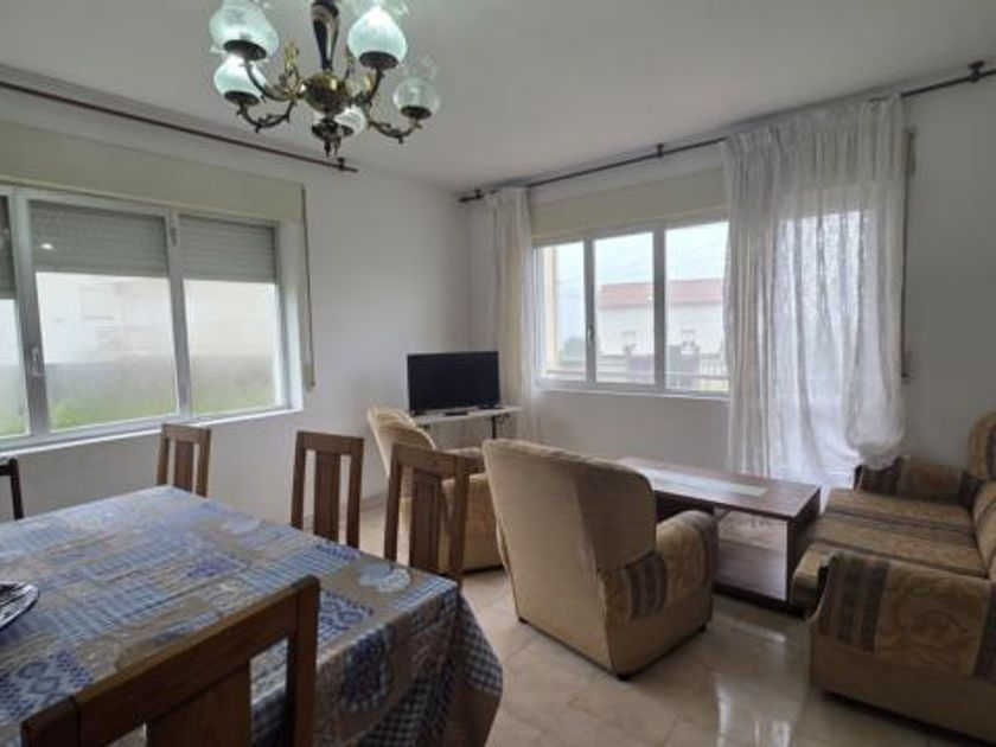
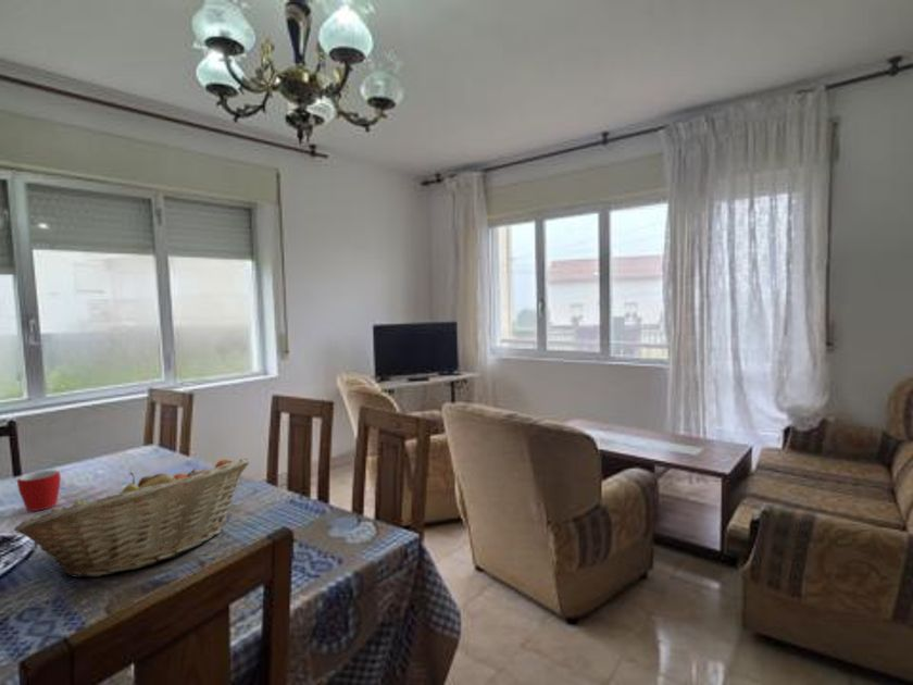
+ fruit basket [13,458,250,578]
+ mug [16,469,62,512]
